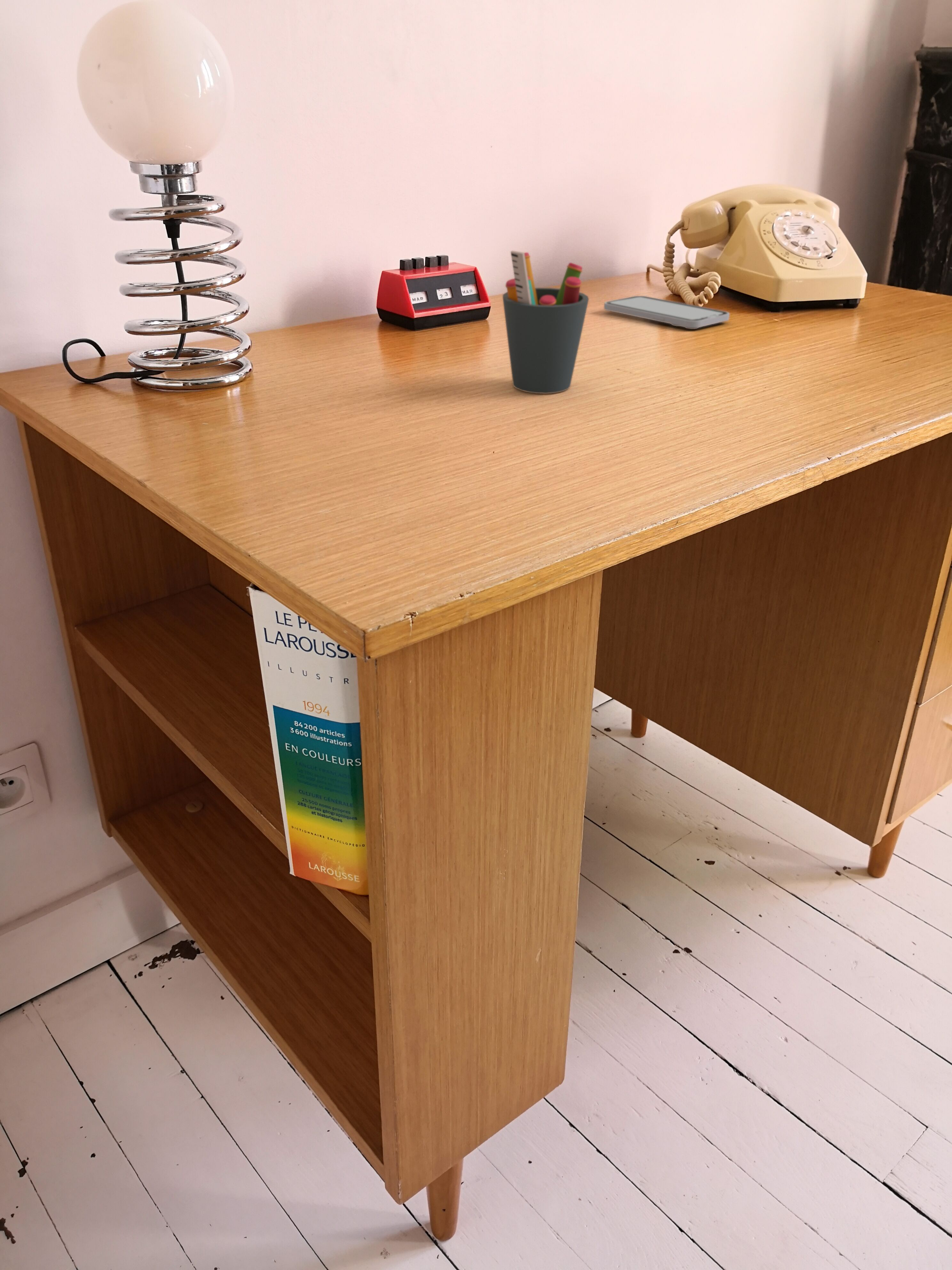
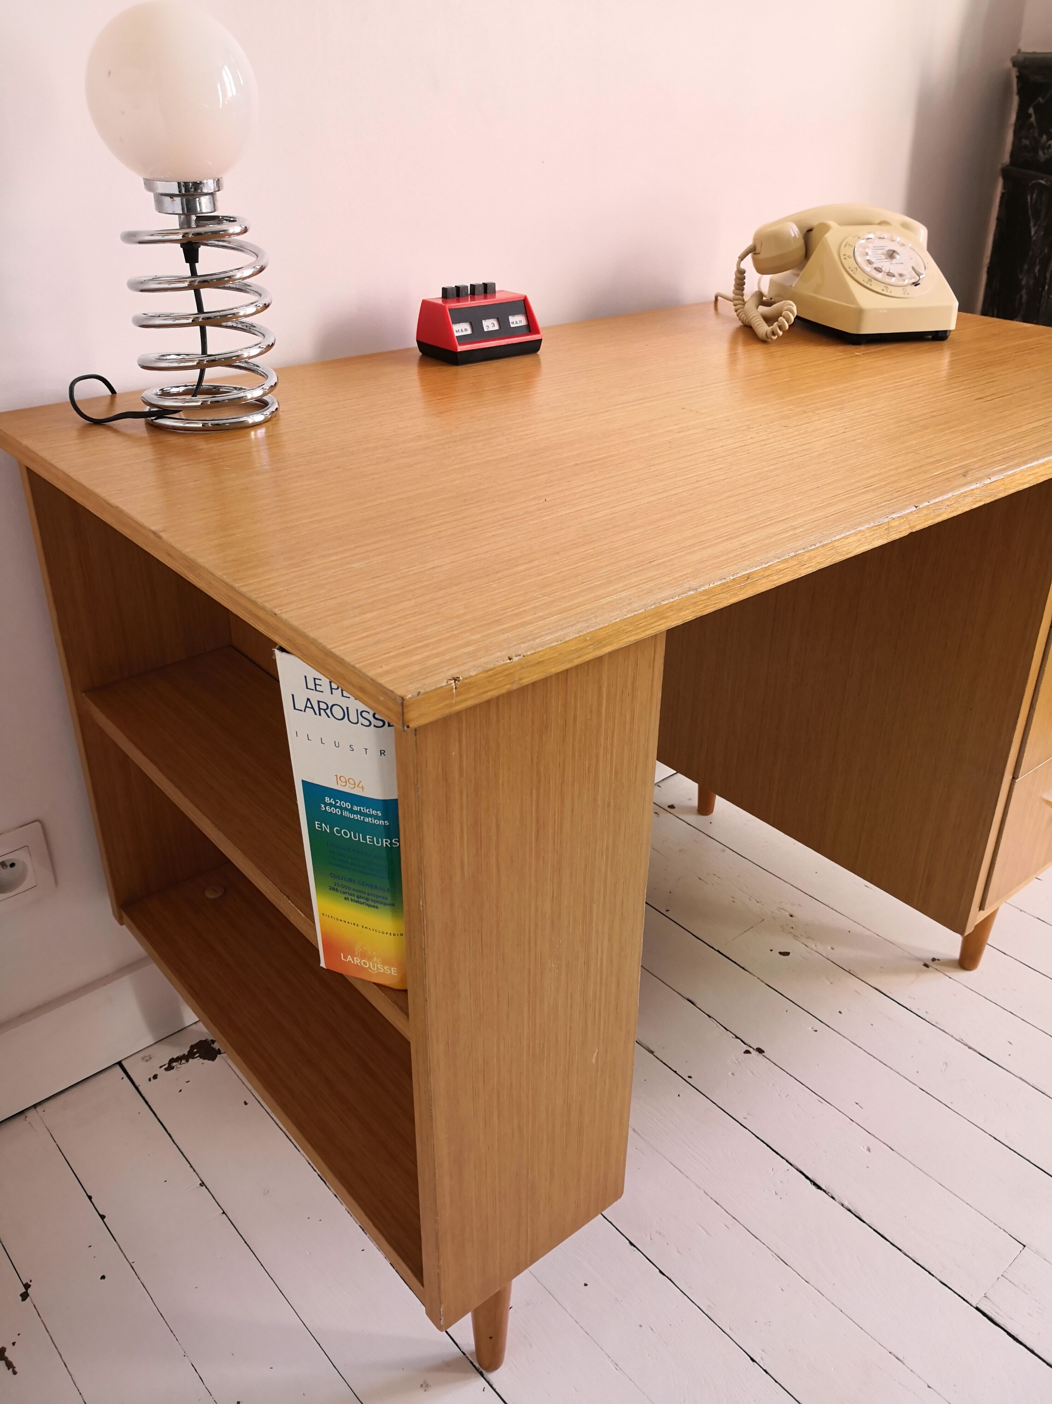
- pen holder [502,250,589,394]
- smartphone [604,295,730,330]
